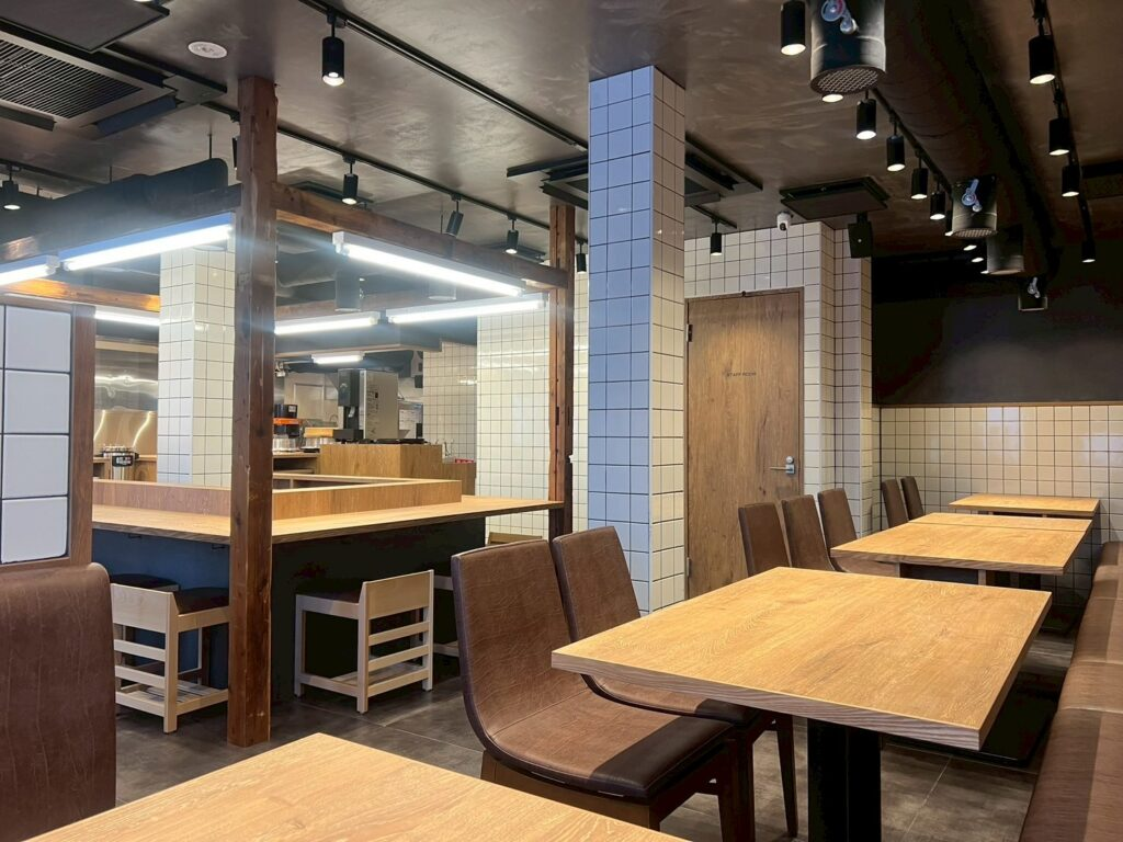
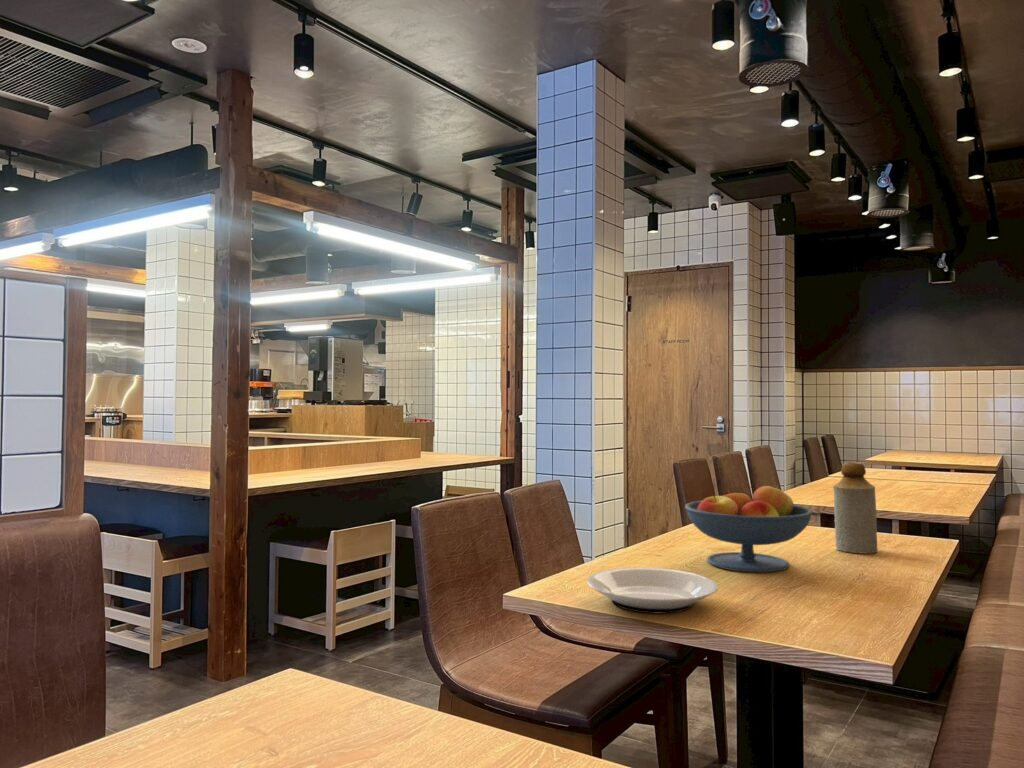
+ plate [586,566,719,615]
+ fruit bowl [684,484,814,573]
+ bottle [832,461,879,554]
